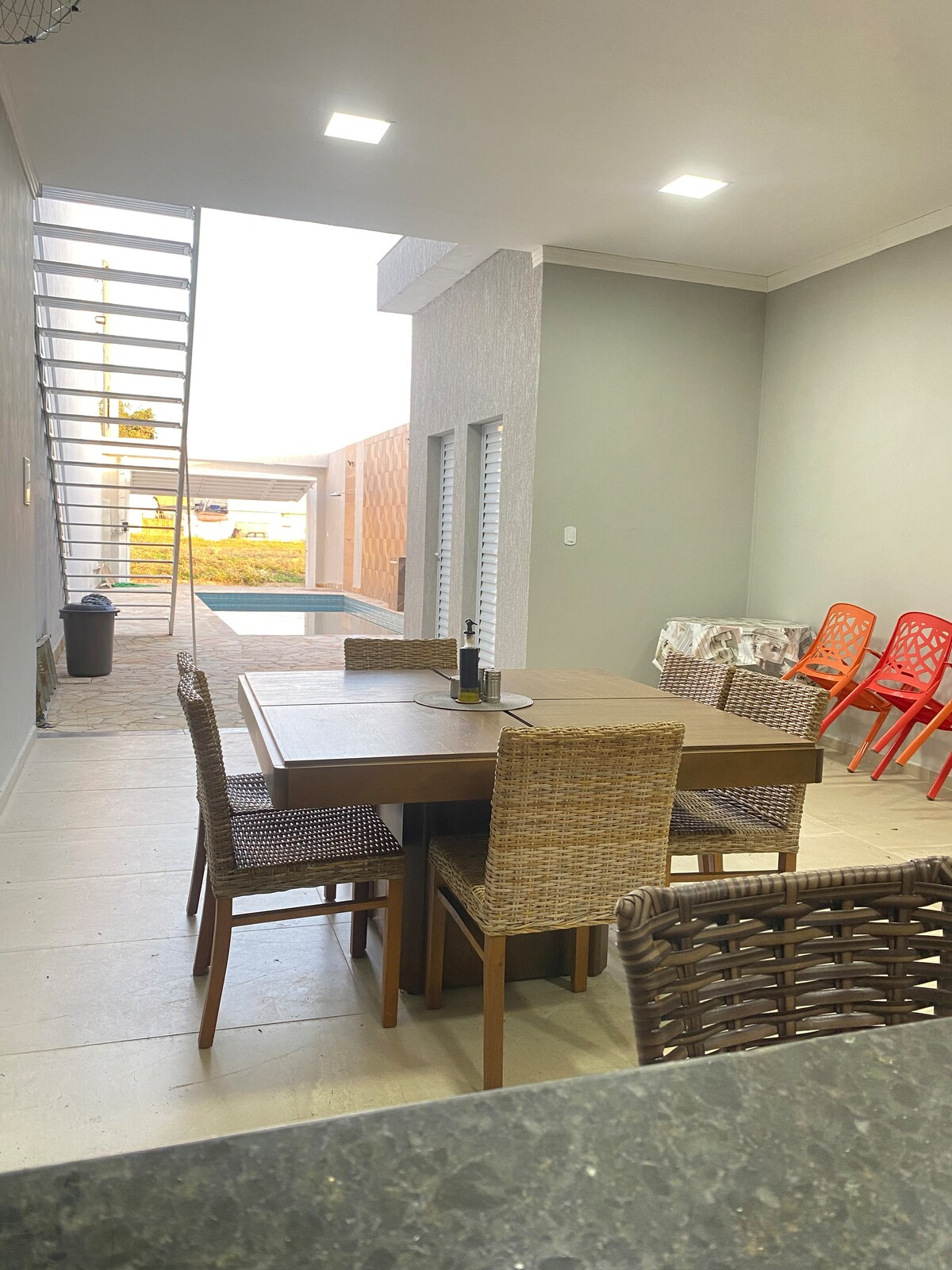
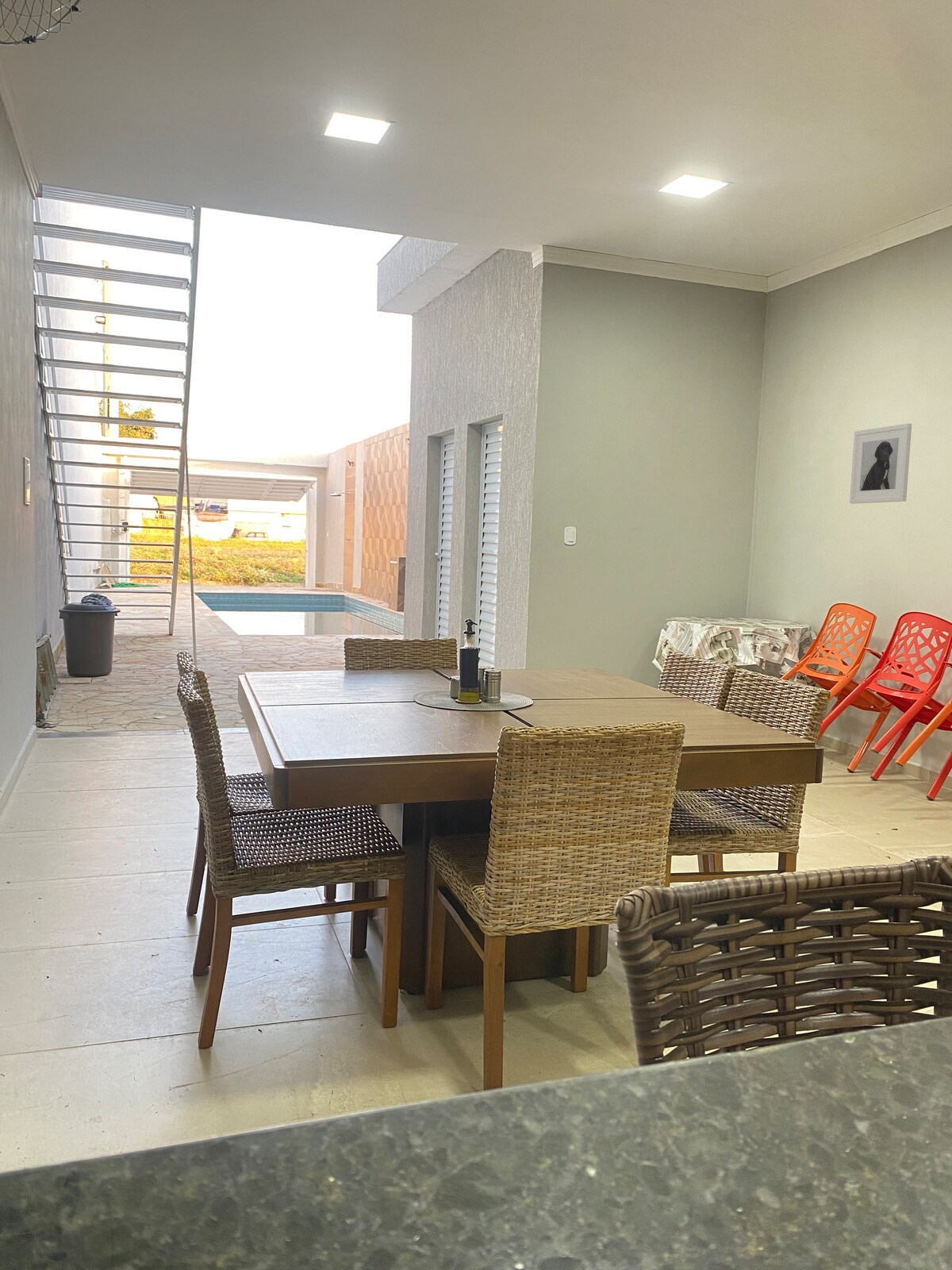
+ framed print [849,423,912,504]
